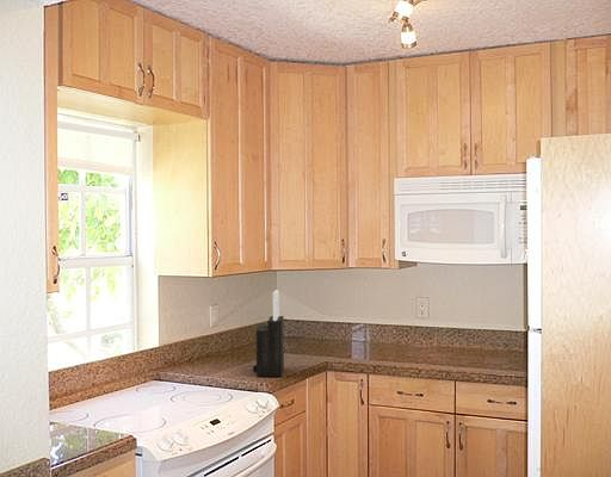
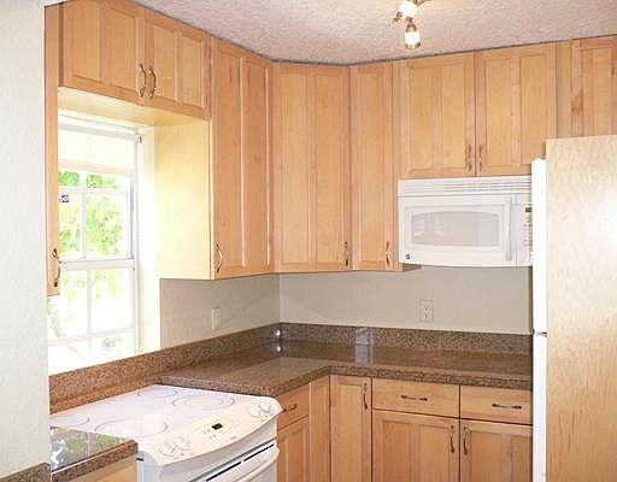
- knife block [252,289,285,378]
